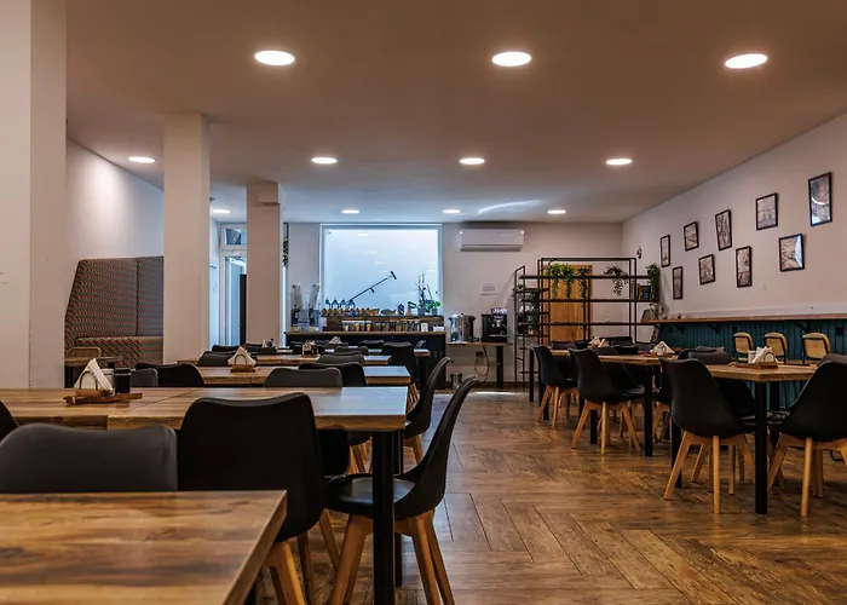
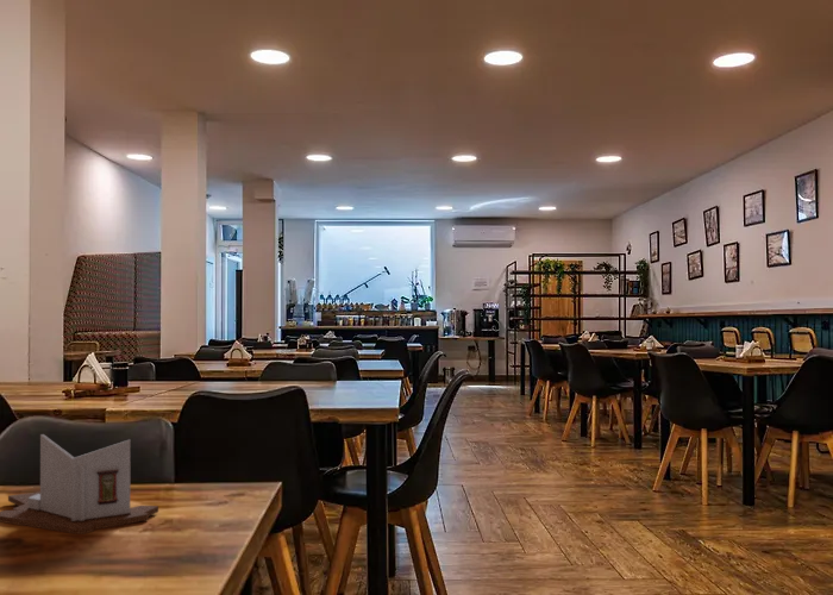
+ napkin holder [0,433,159,536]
